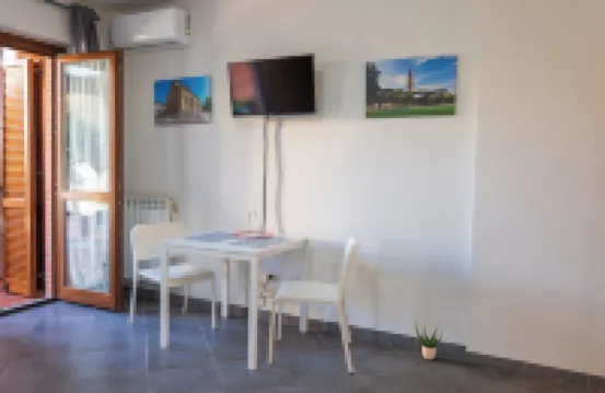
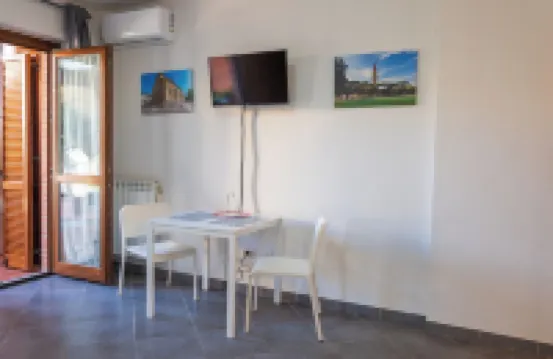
- potted plant [415,317,443,360]
